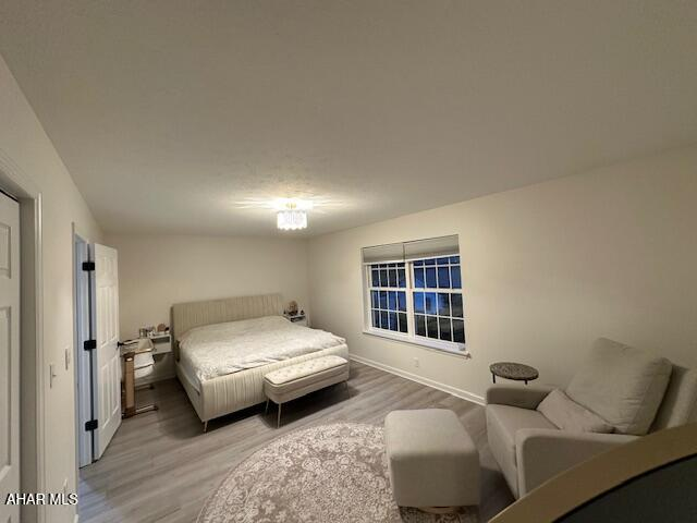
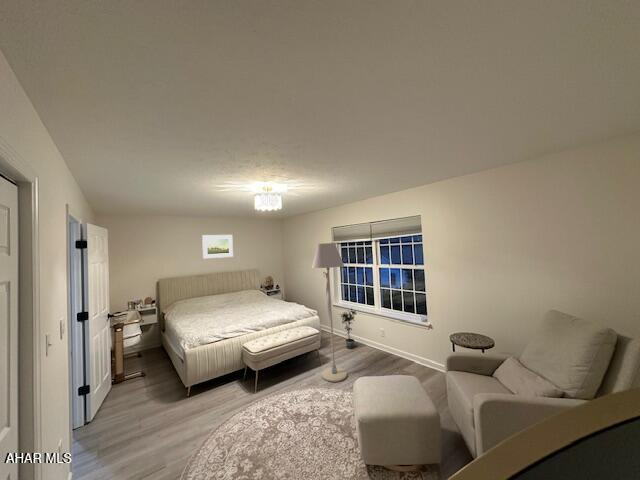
+ potted plant [339,308,357,350]
+ floor lamp [311,242,348,383]
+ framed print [201,234,234,259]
